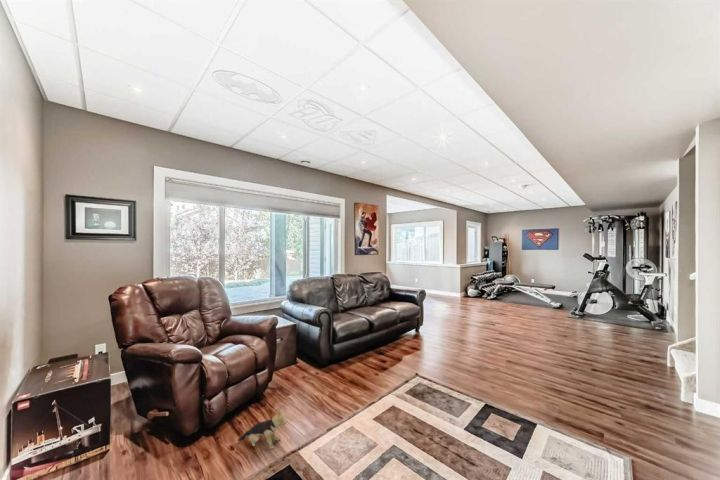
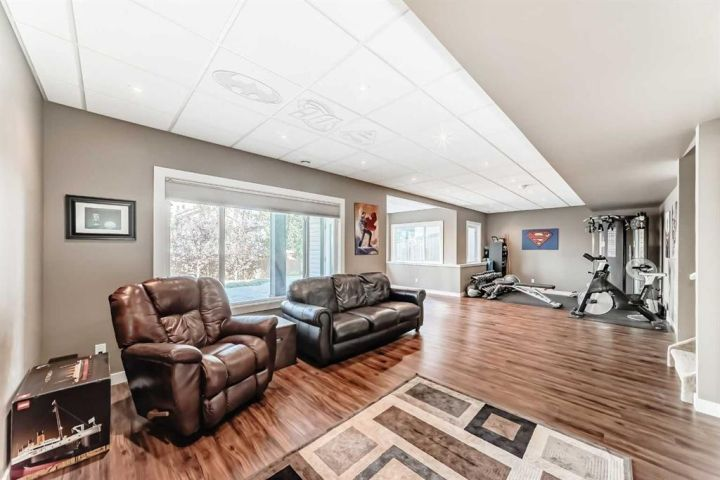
- plush toy [237,408,287,450]
